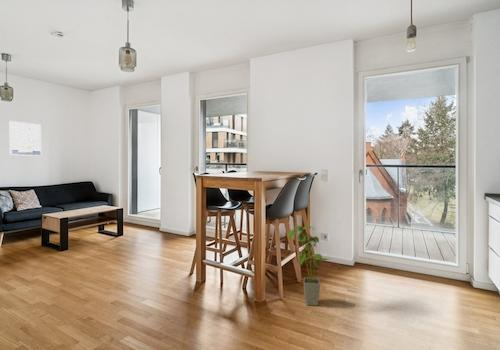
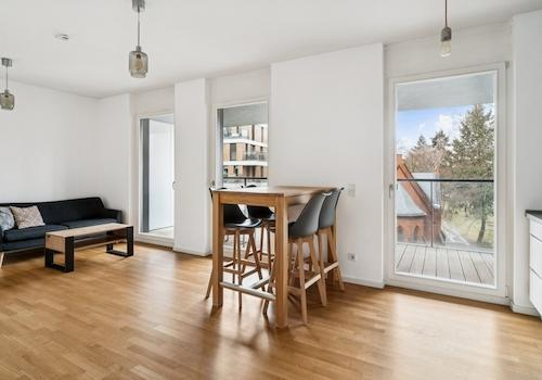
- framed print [9,120,42,157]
- house plant [288,224,330,307]
